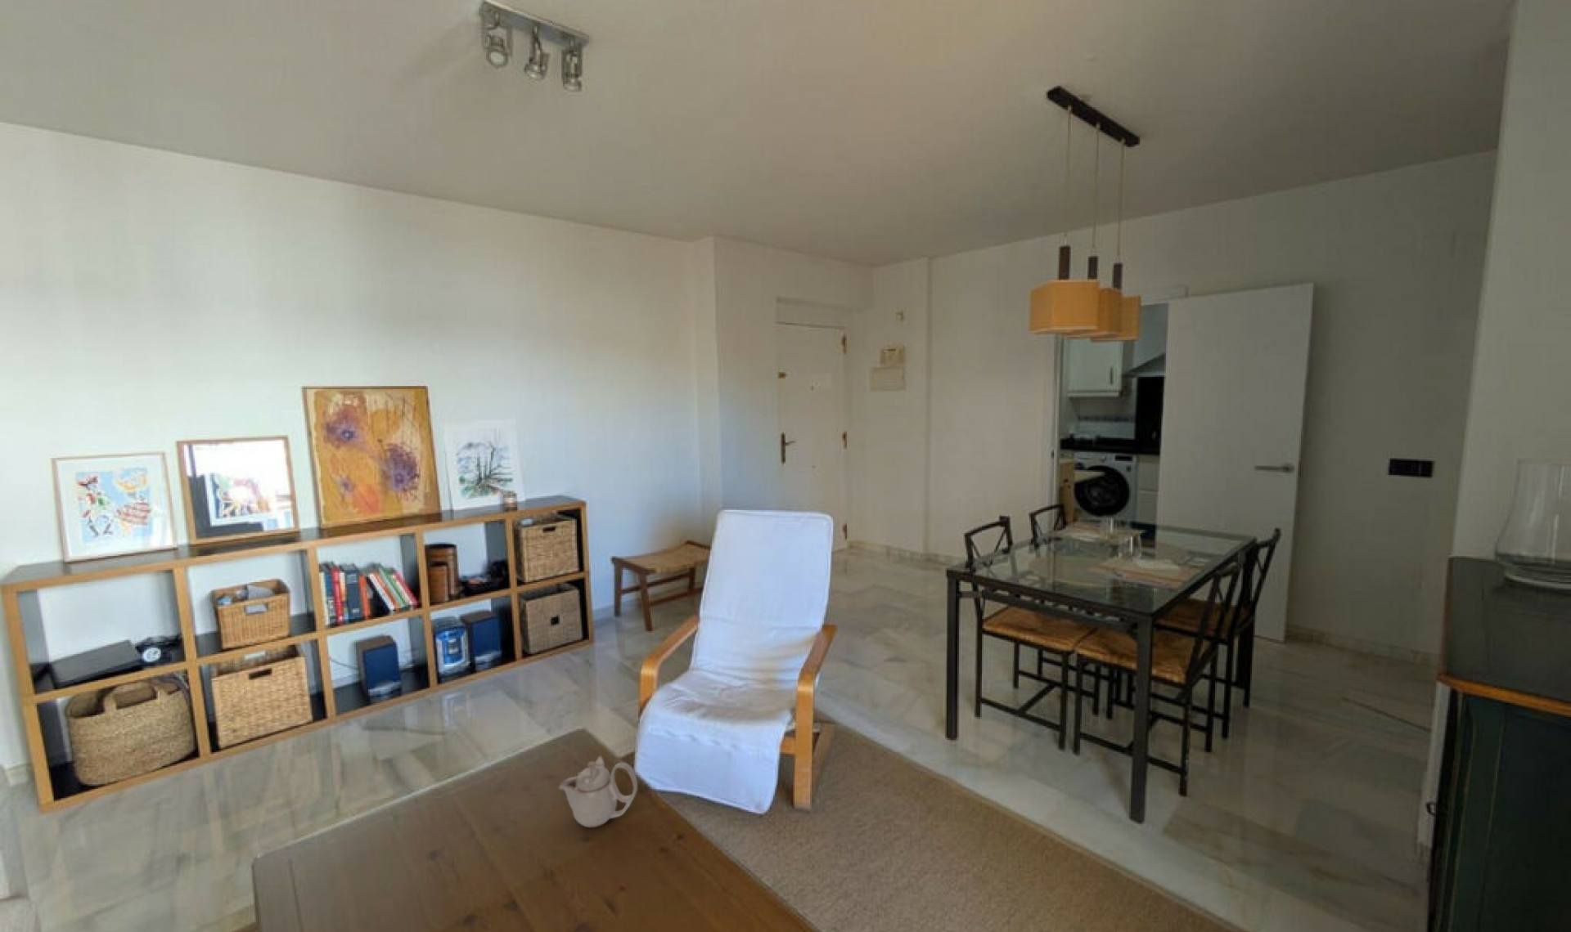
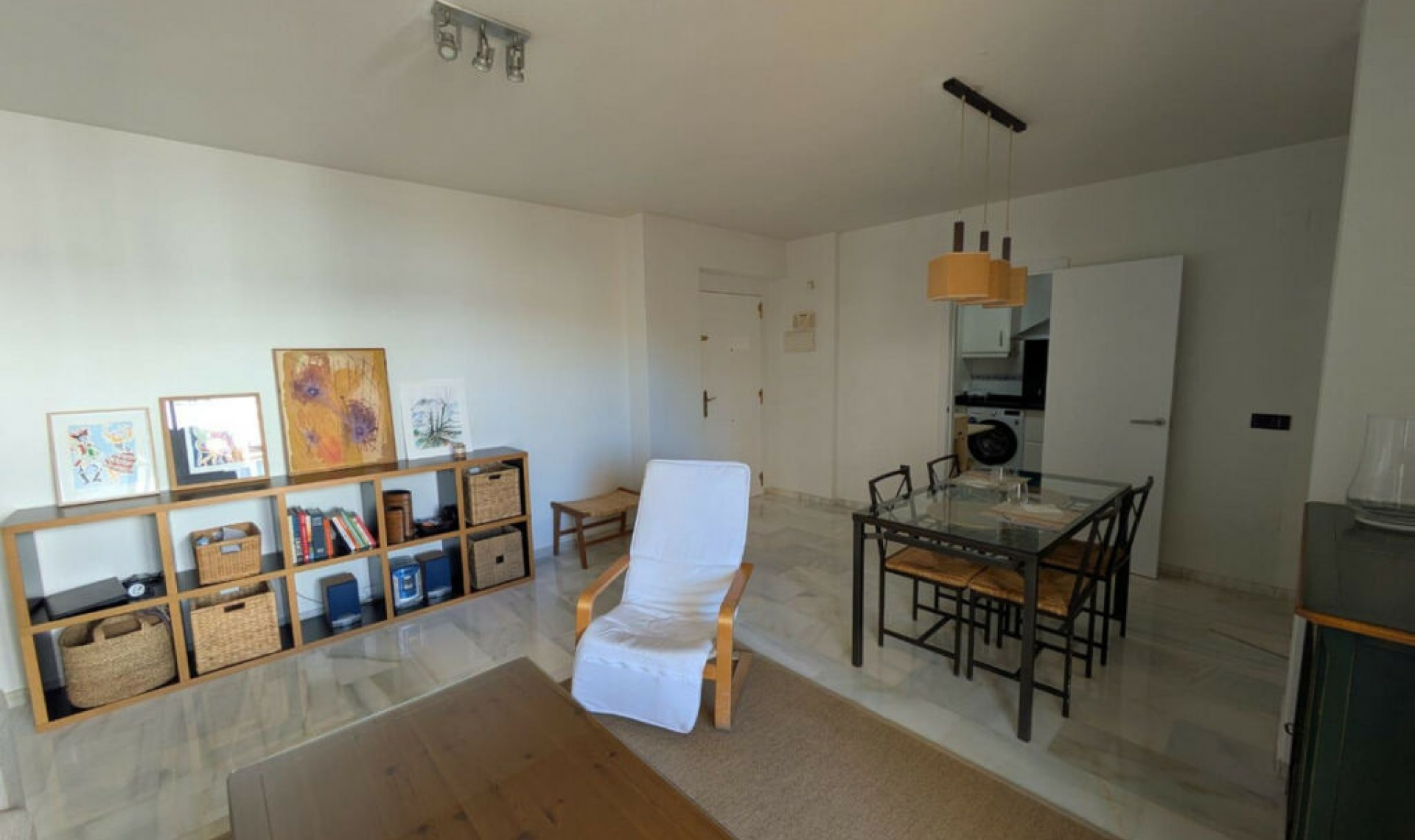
- teapot [558,754,638,829]
